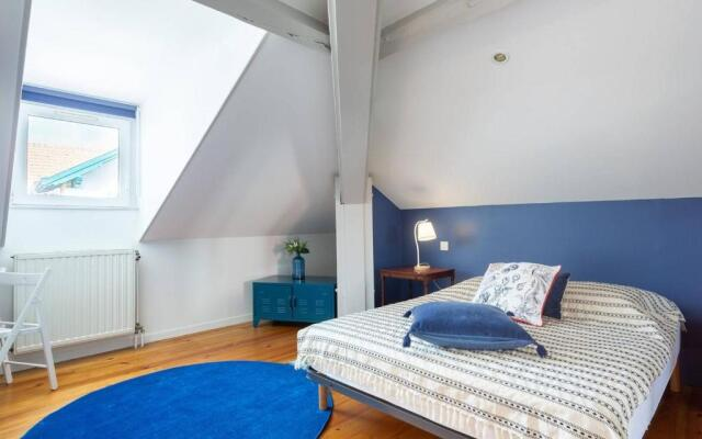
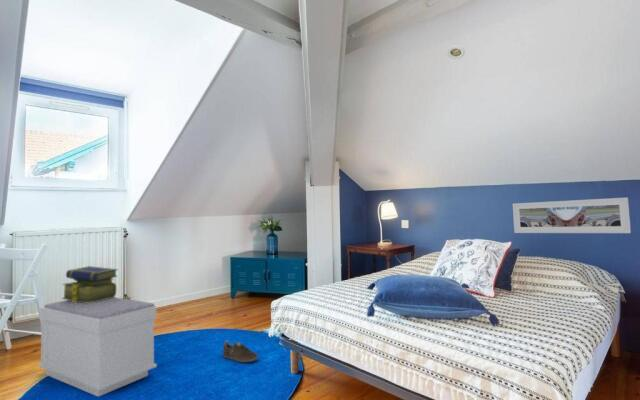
+ stack of books [61,265,119,303]
+ bench [38,296,158,398]
+ sneaker [222,340,259,363]
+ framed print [512,197,632,234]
